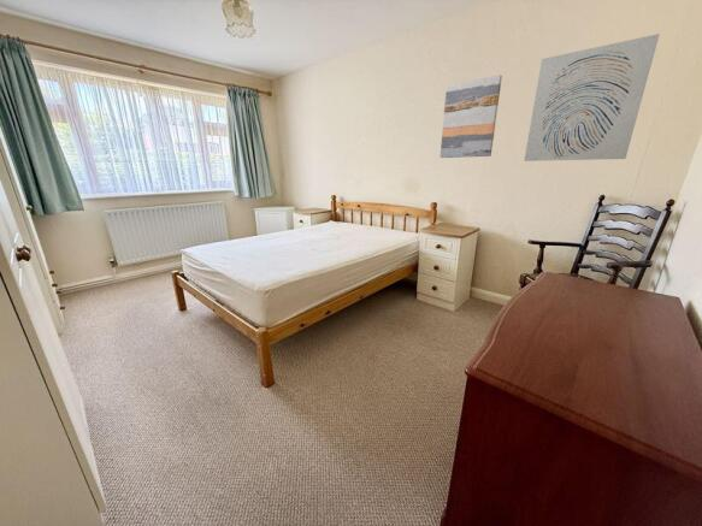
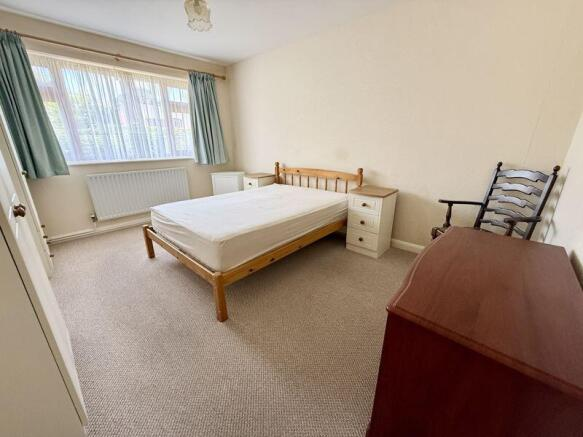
- wall art [523,32,661,162]
- wall art [438,75,503,159]
